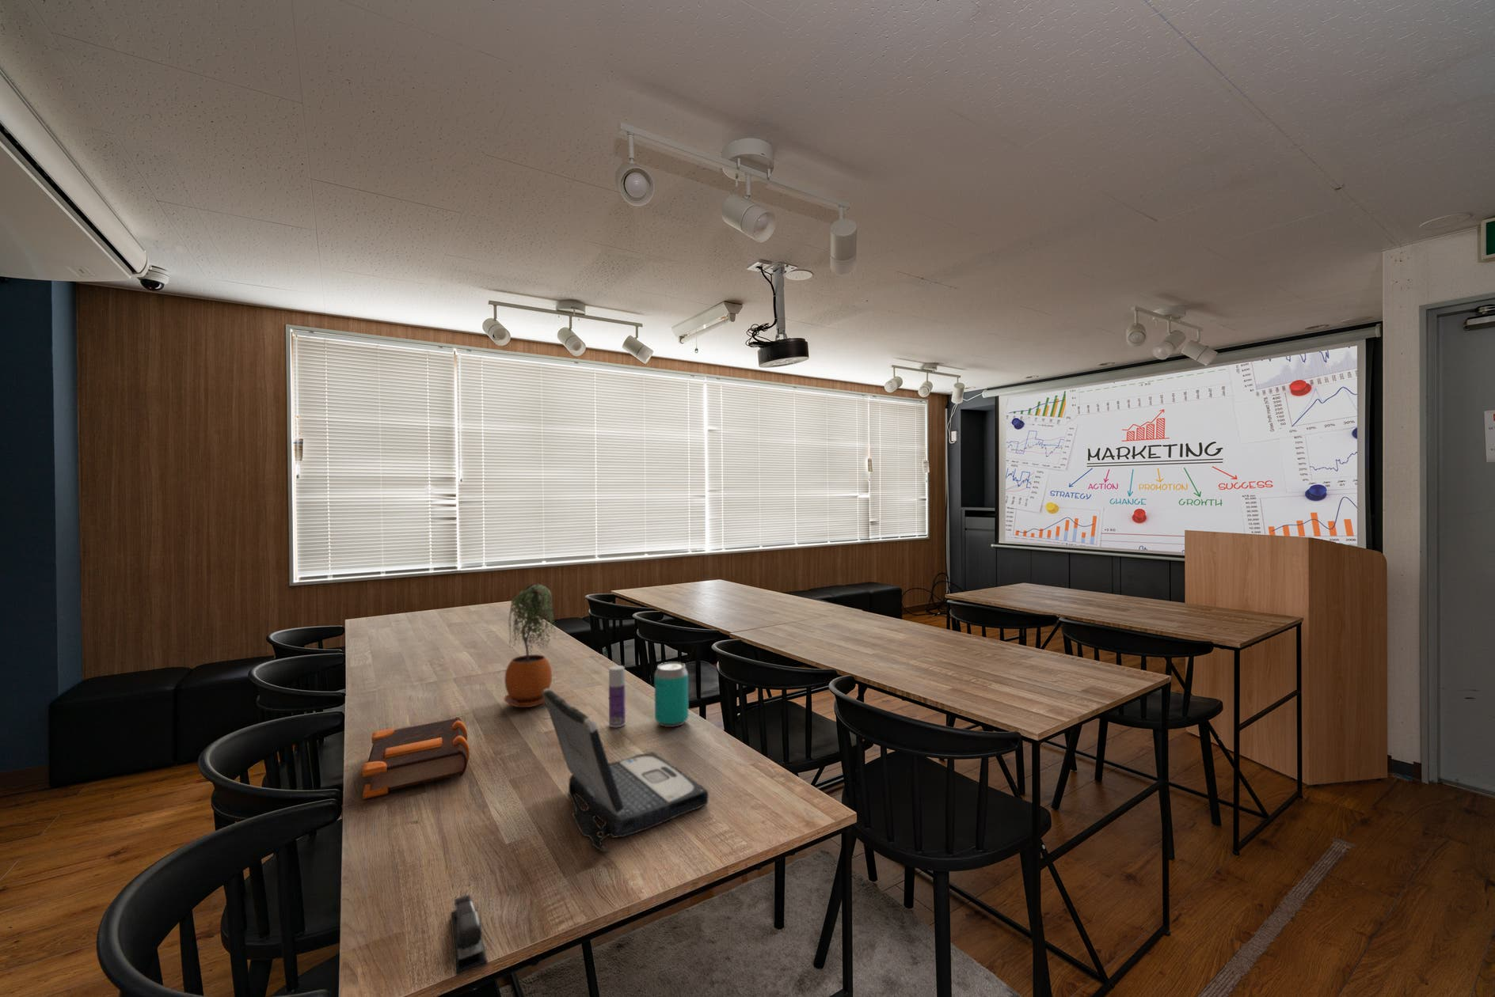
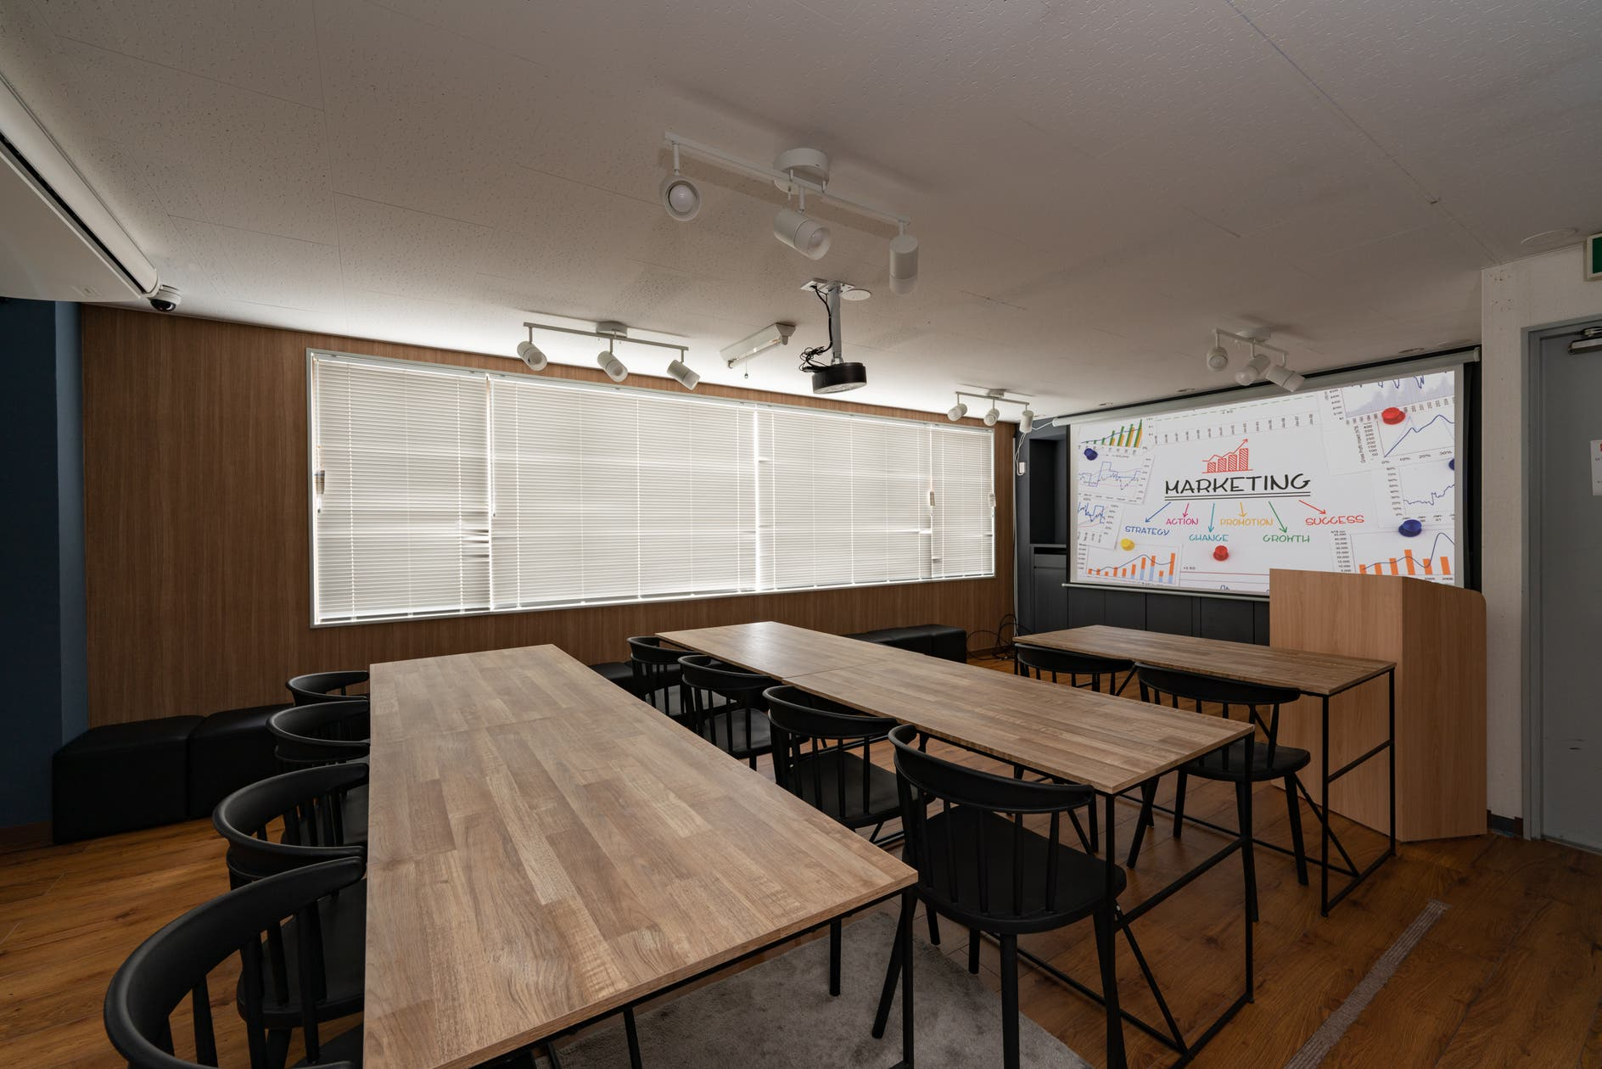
- bottle [608,664,627,728]
- bible [361,717,471,800]
- stapler [450,894,489,977]
- potted plant [503,583,555,708]
- laptop [542,689,709,853]
- beverage can [655,661,689,728]
